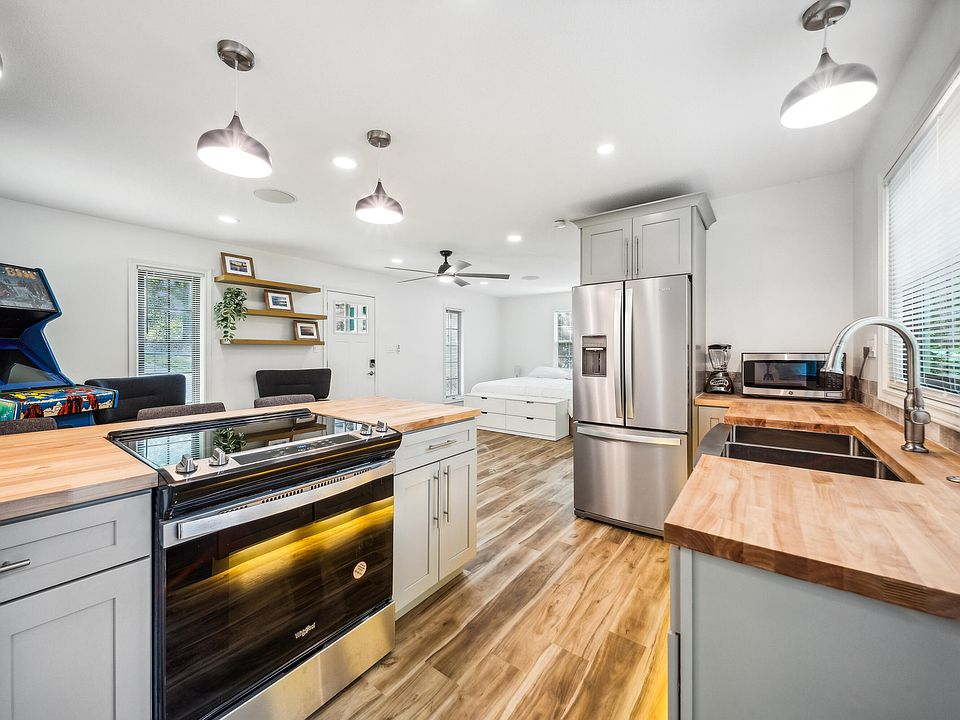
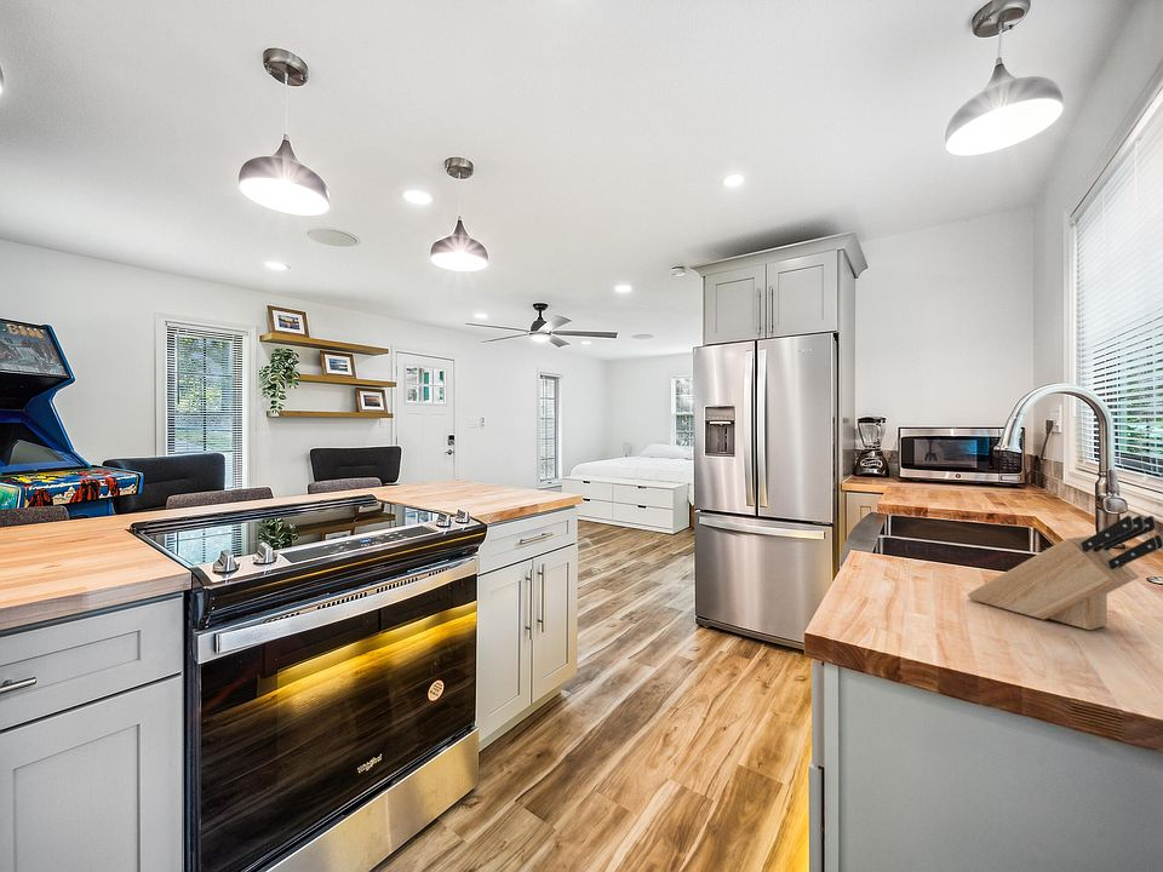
+ knife block [966,515,1163,631]
